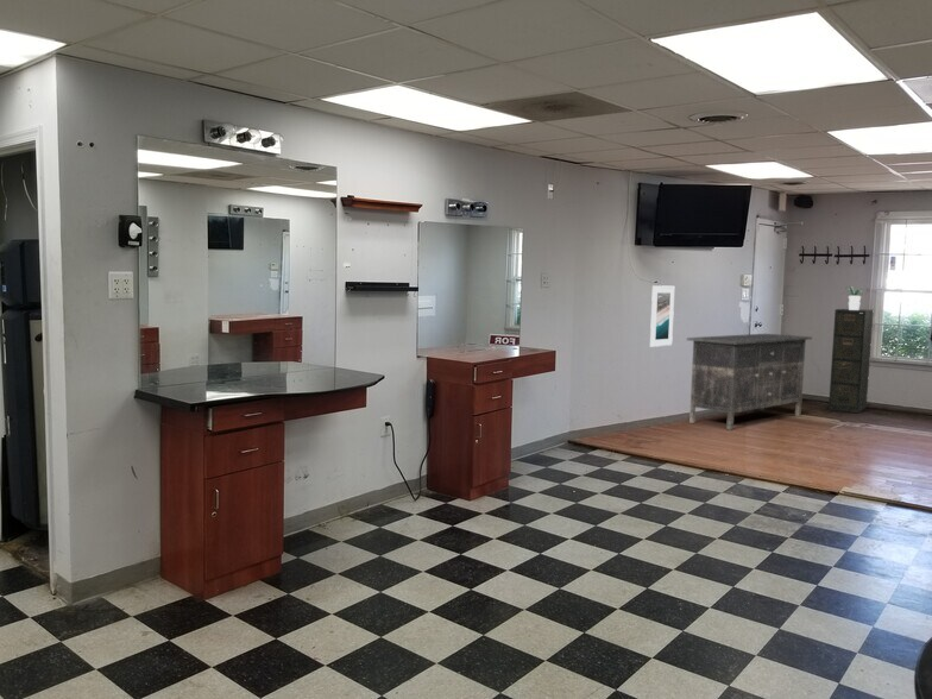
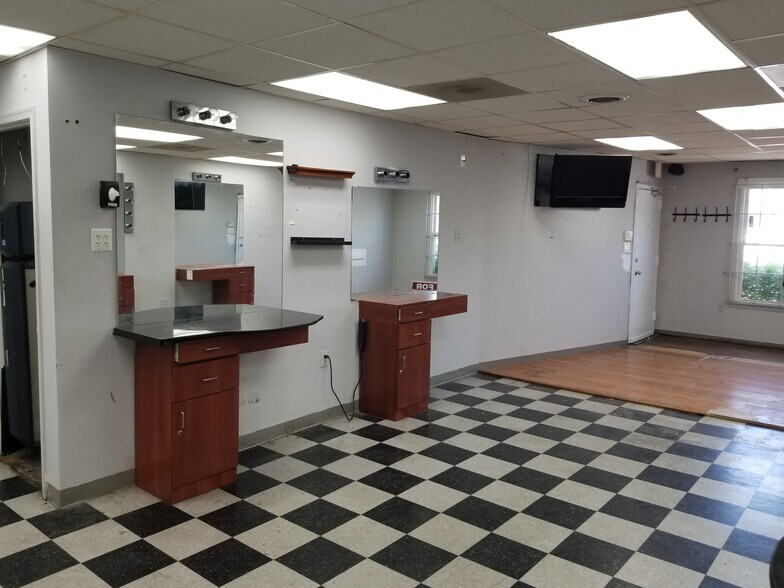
- potted plant [840,285,864,310]
- filing cabinet [827,308,874,414]
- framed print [649,284,675,348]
- sideboard [686,333,813,432]
